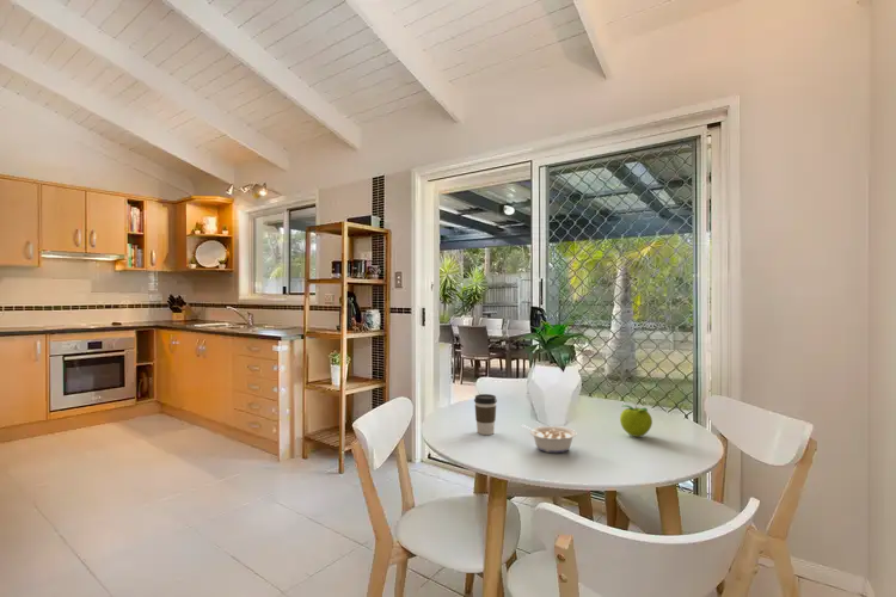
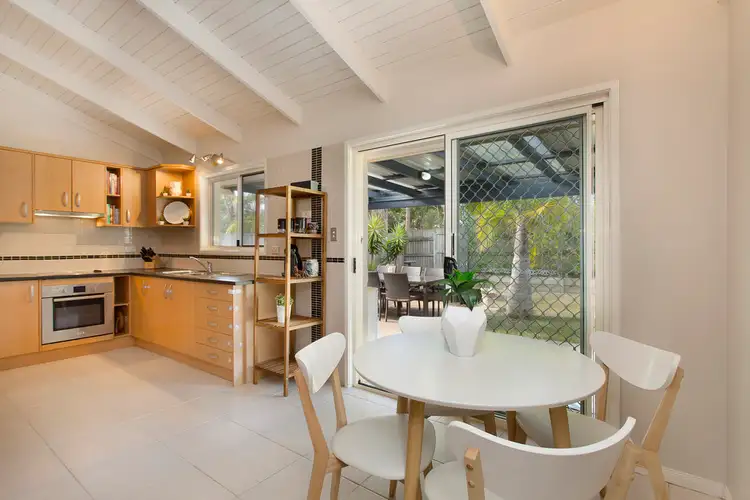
- fruit [619,404,653,438]
- coffee cup [473,393,498,436]
- legume [521,424,577,454]
